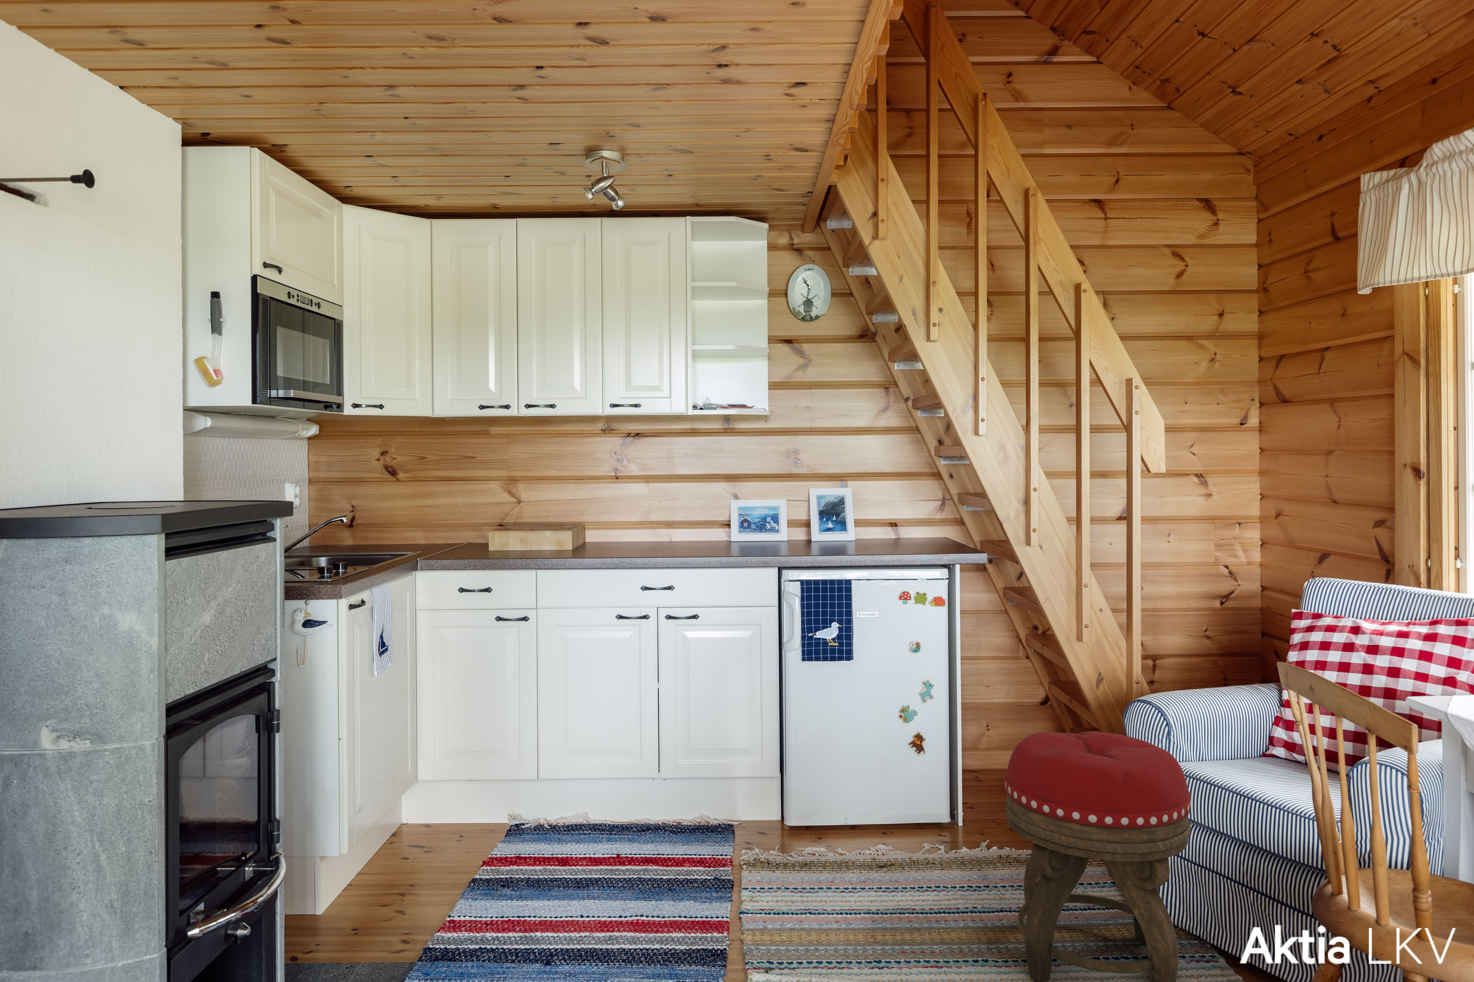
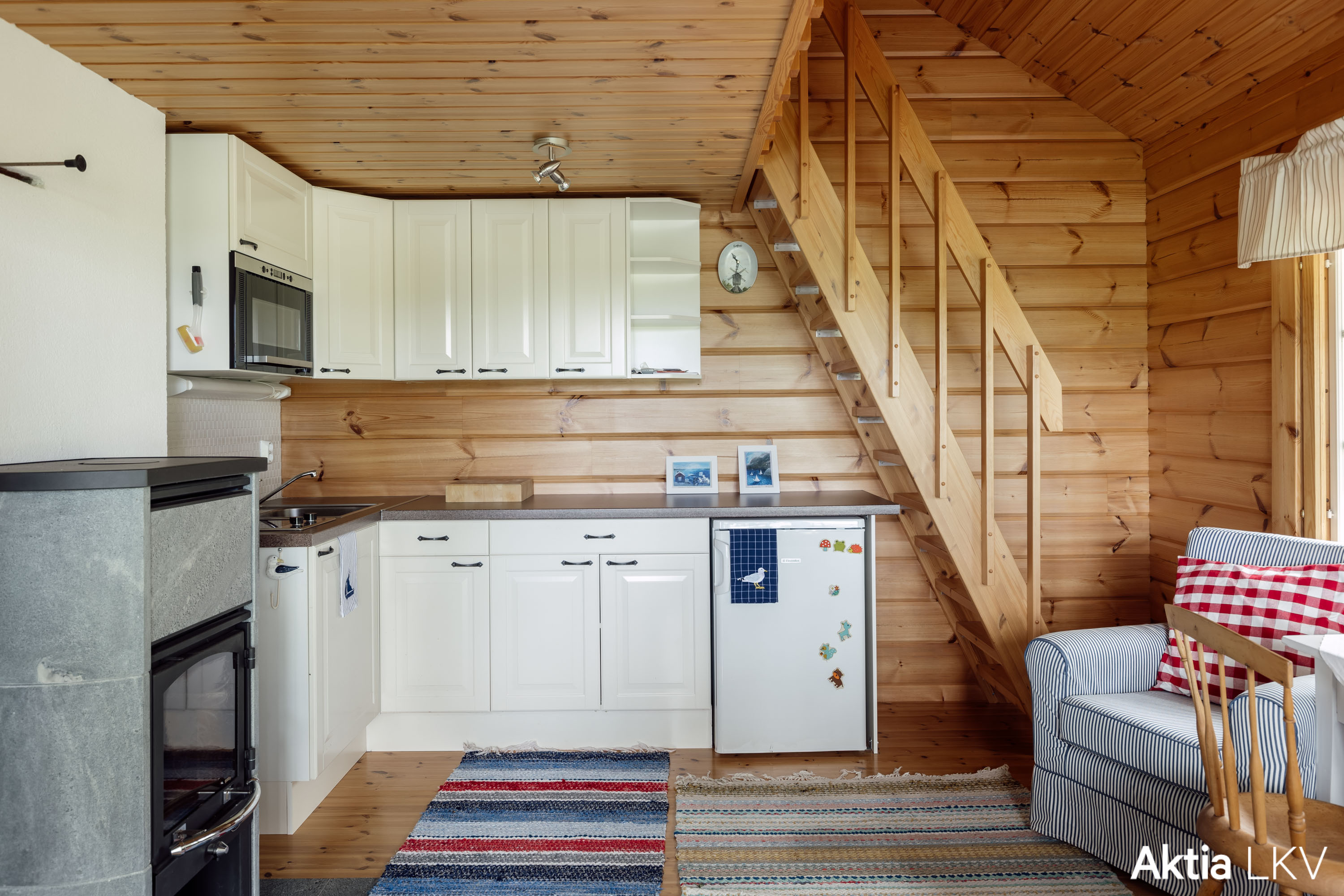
- footstool [1005,731,1191,982]
